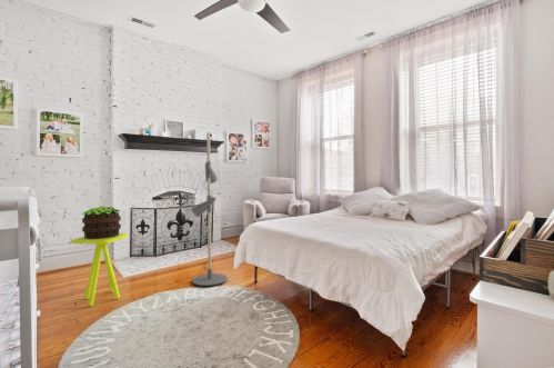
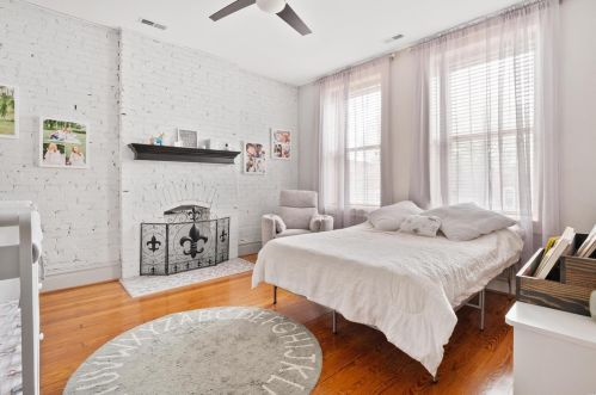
- side table [70,232,129,307]
- floor lamp [190,131,229,287]
- potted plant [81,206,122,239]
